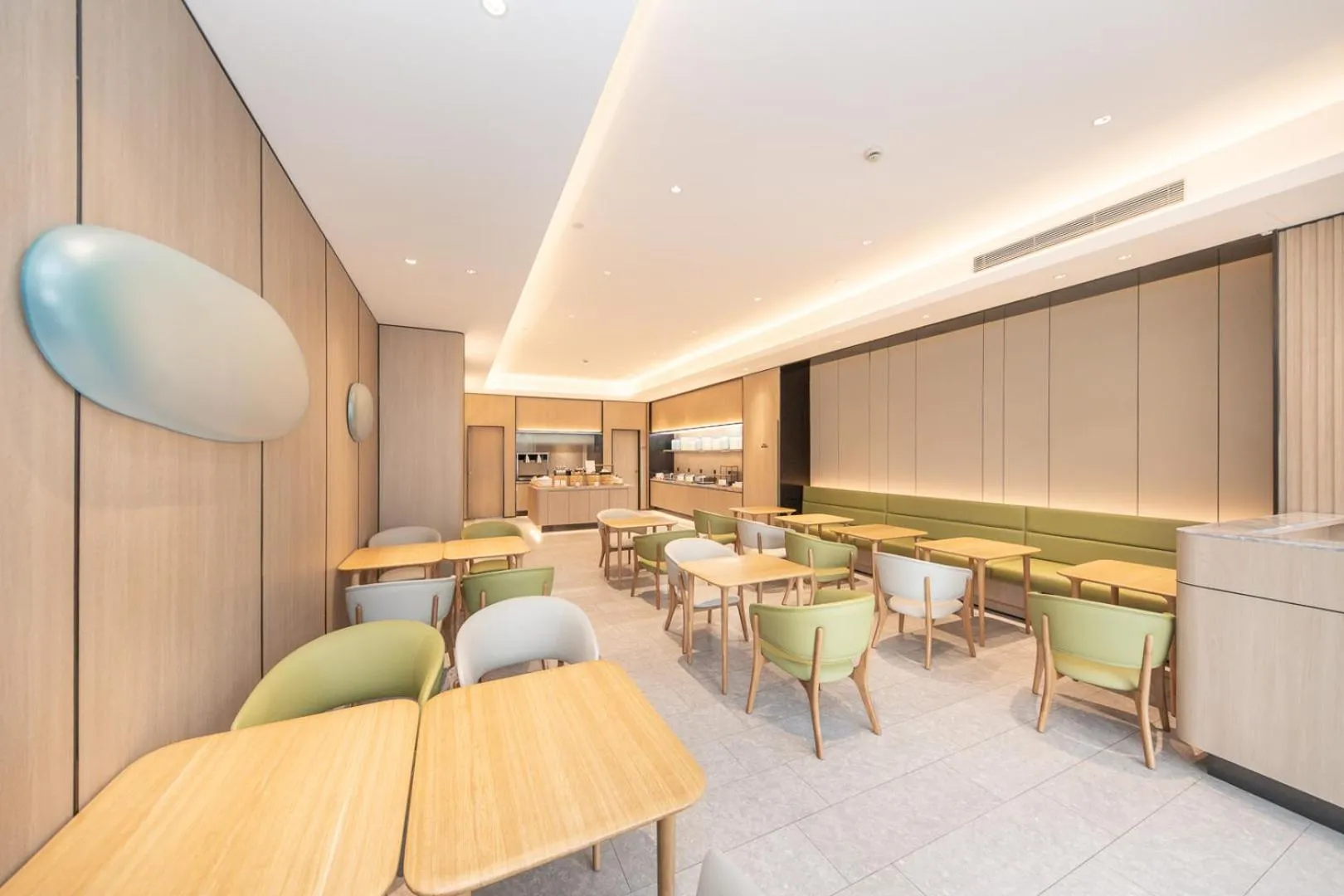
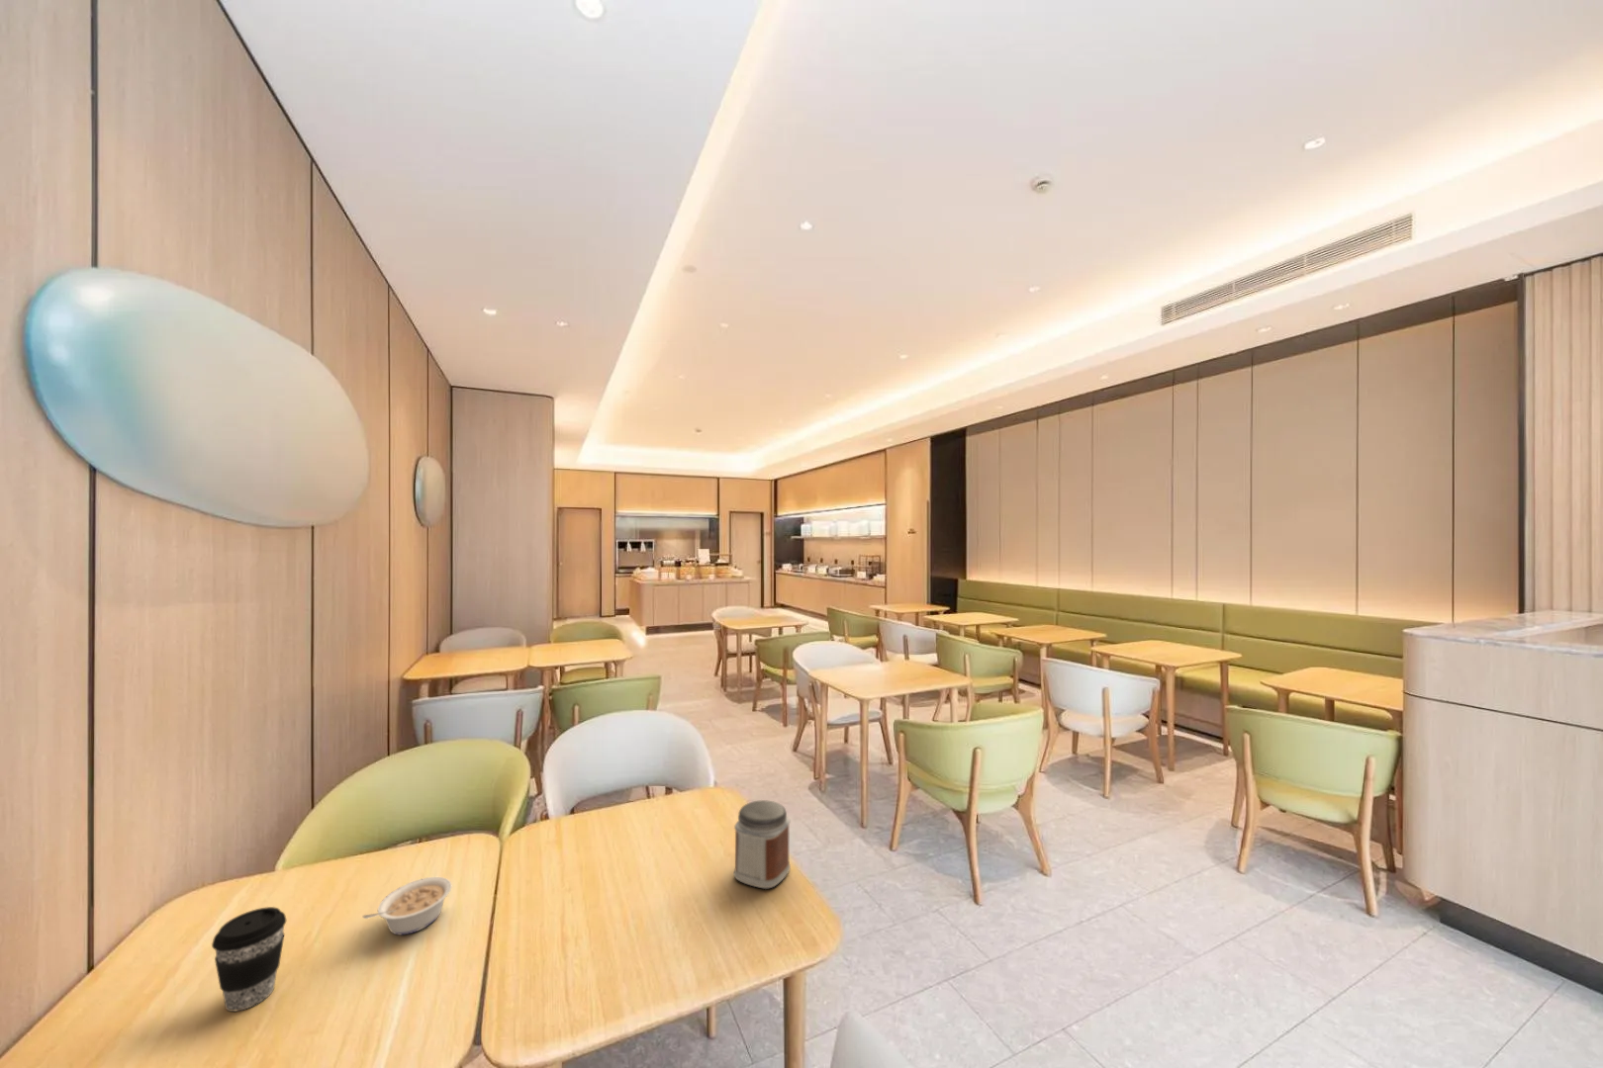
+ coffee cup [211,906,287,1013]
+ jar [734,799,792,890]
+ legume [361,876,453,937]
